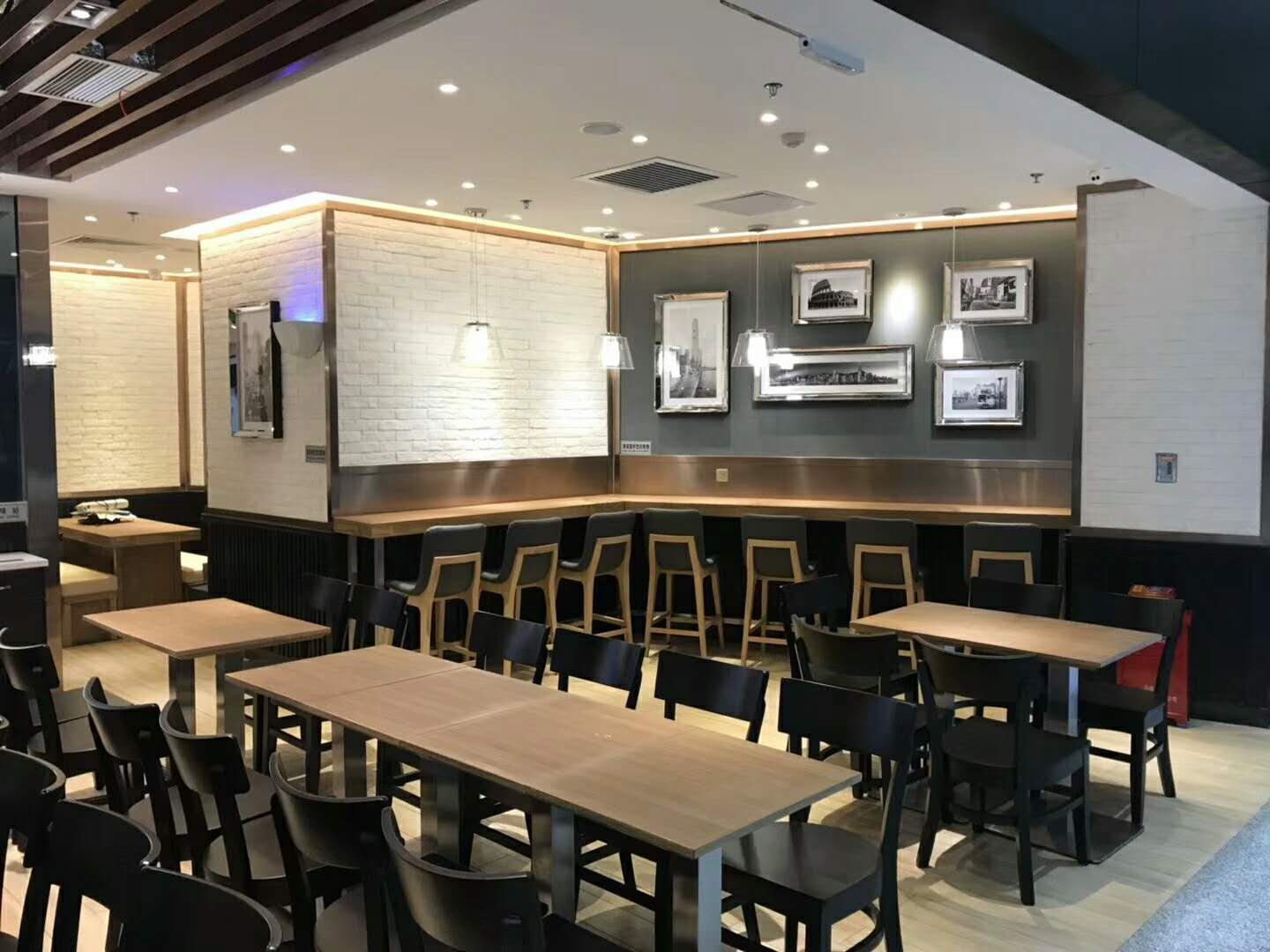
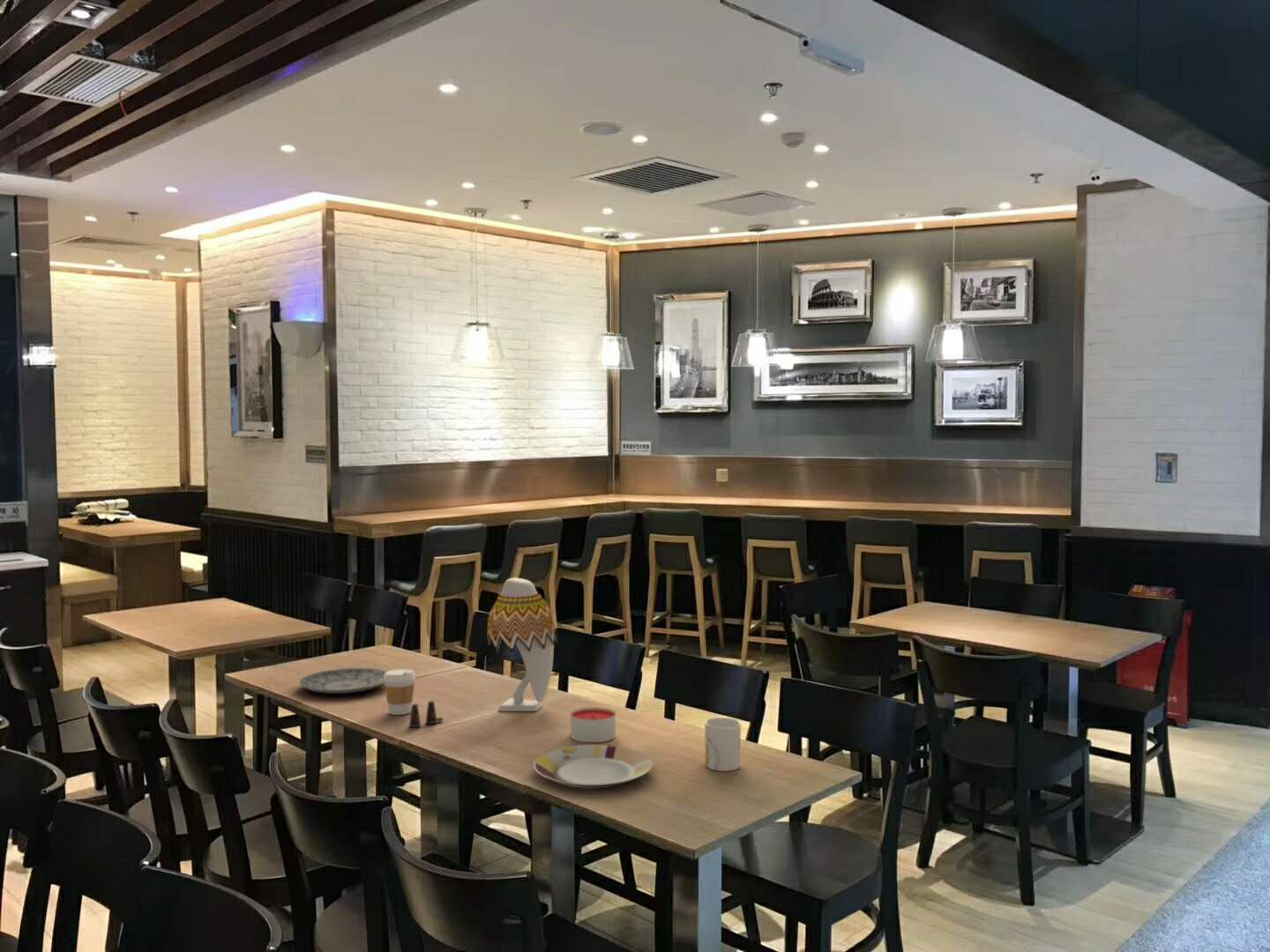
+ plate [533,744,654,790]
+ salt shaker [408,701,444,728]
+ candle [570,706,616,743]
+ plate [298,667,388,695]
+ coffee cup [384,668,416,716]
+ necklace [486,577,559,712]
+ mug [704,717,742,772]
